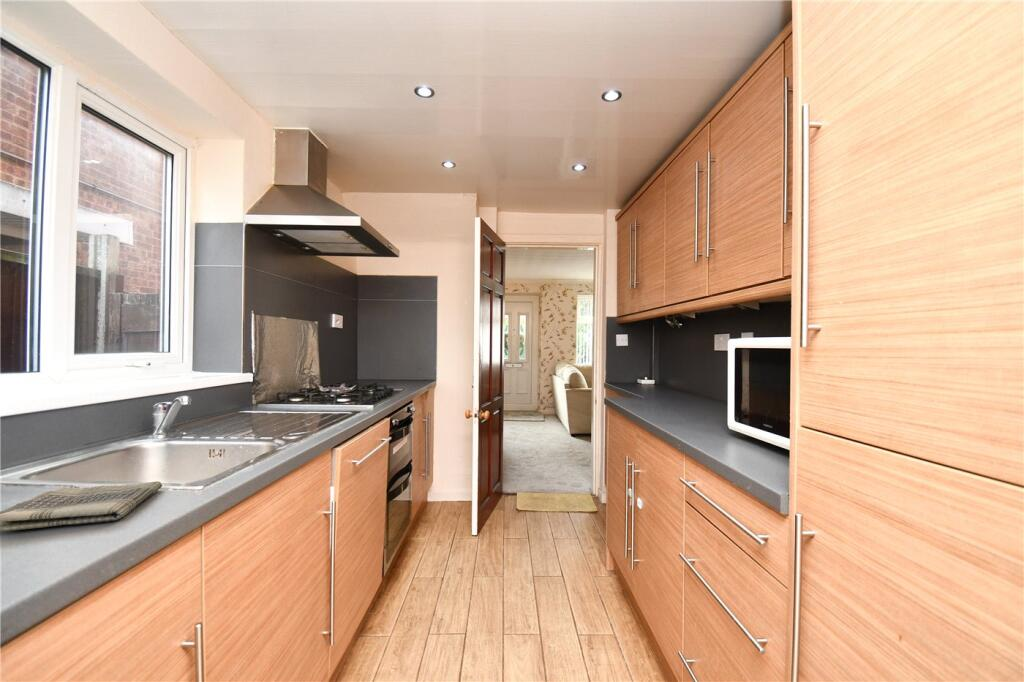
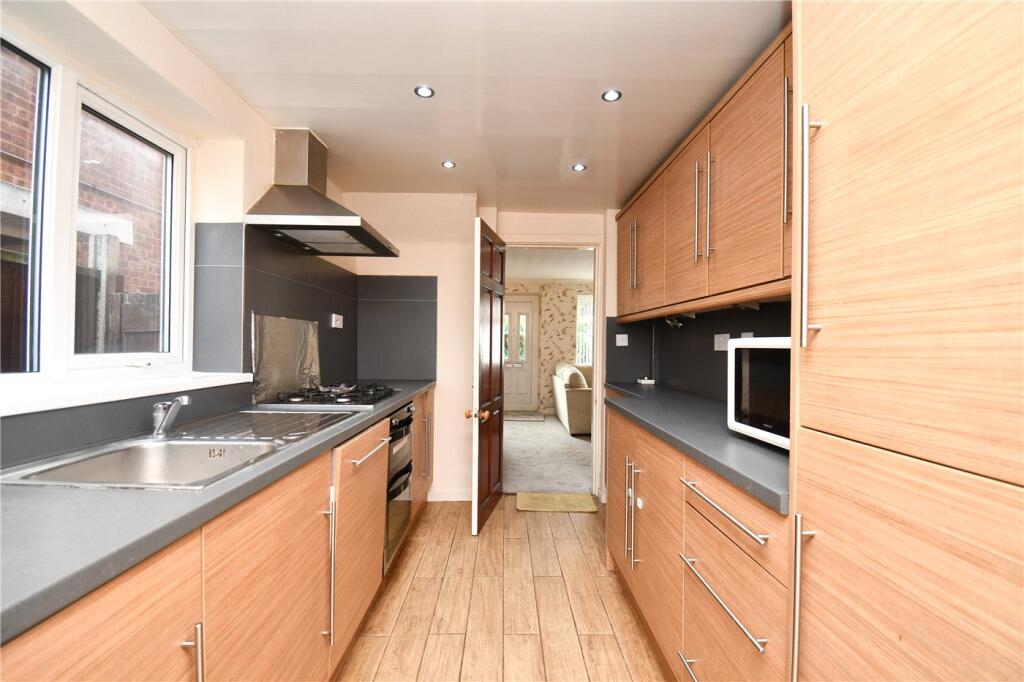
- dish towel [0,480,163,532]
